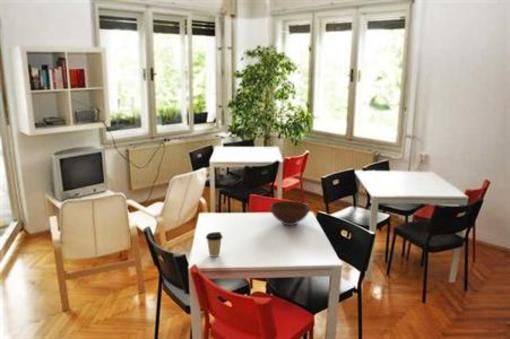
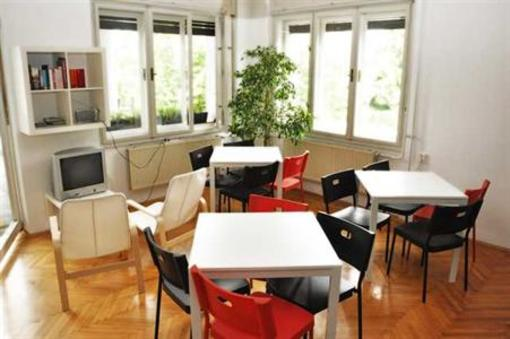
- bowl [269,200,311,226]
- coffee cup [205,231,224,258]
